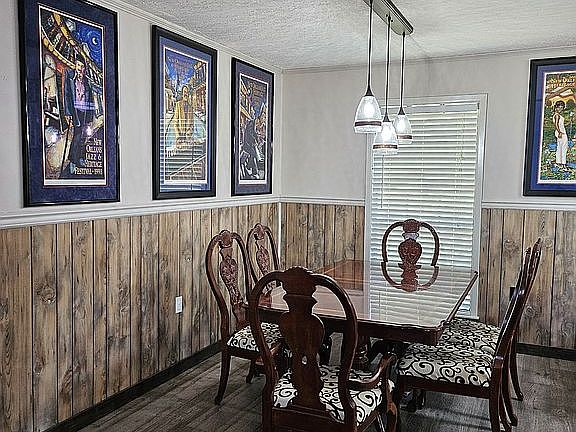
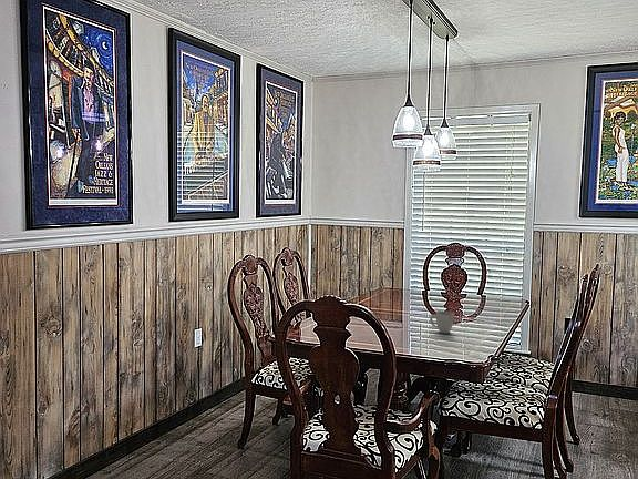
+ mug [429,310,455,334]
